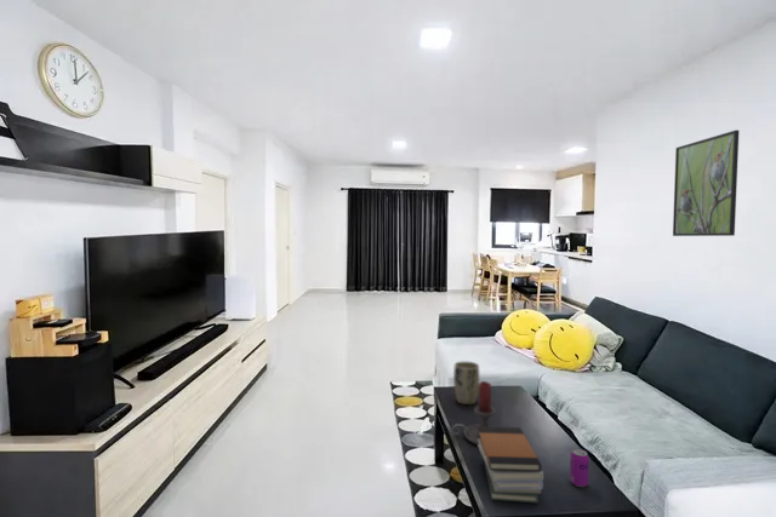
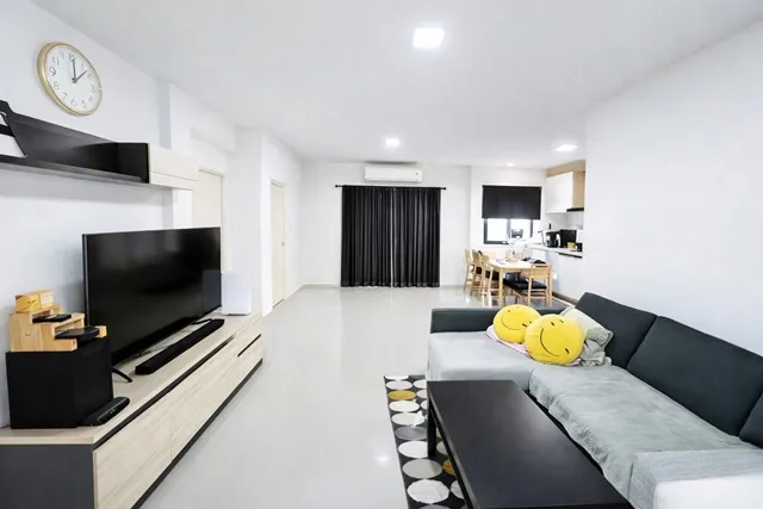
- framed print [672,128,740,237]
- plant pot [452,360,480,406]
- book stack [477,426,544,504]
- candle holder [451,380,497,446]
- beverage can [569,448,590,488]
